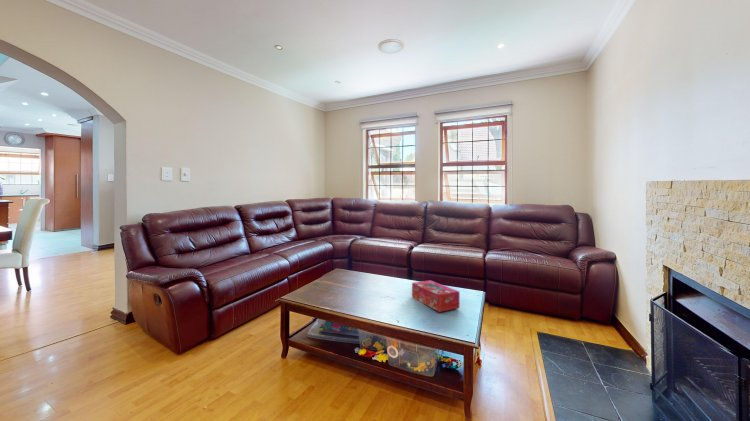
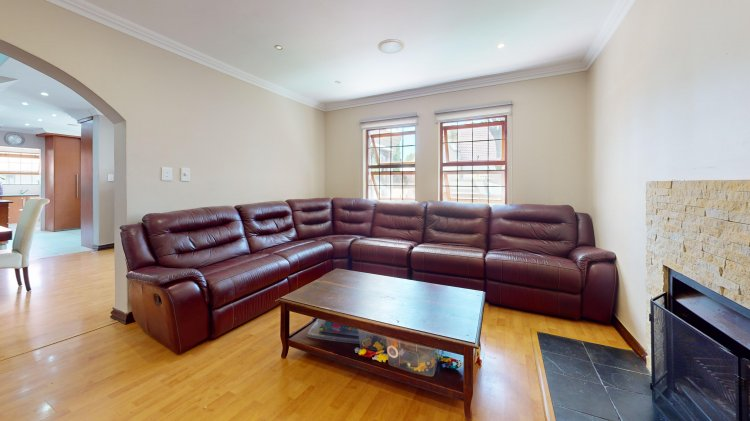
- tissue box [411,279,460,313]
